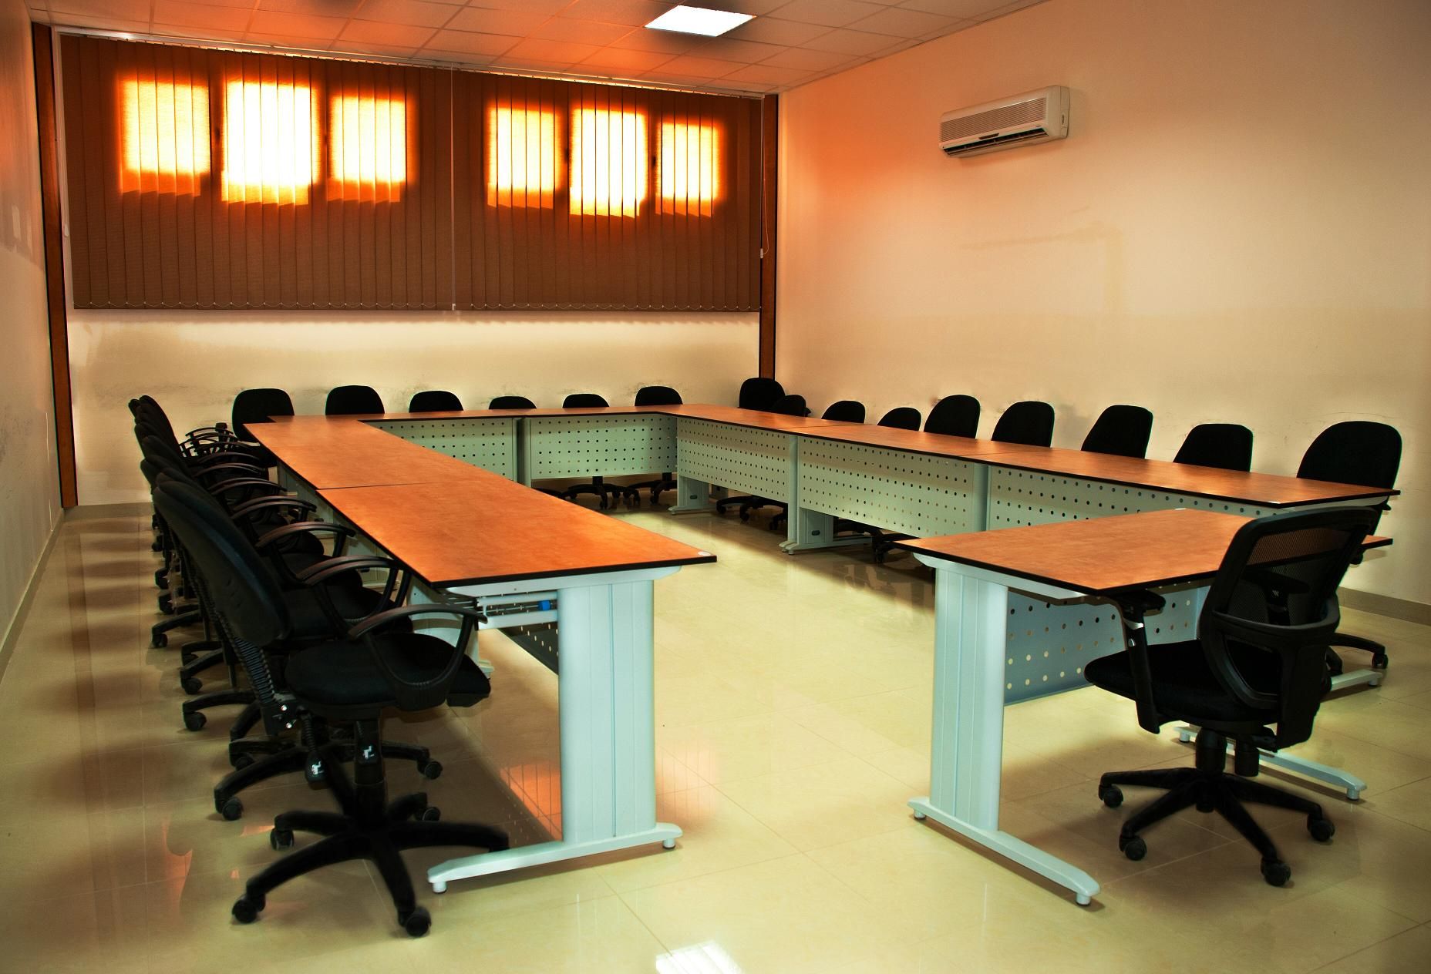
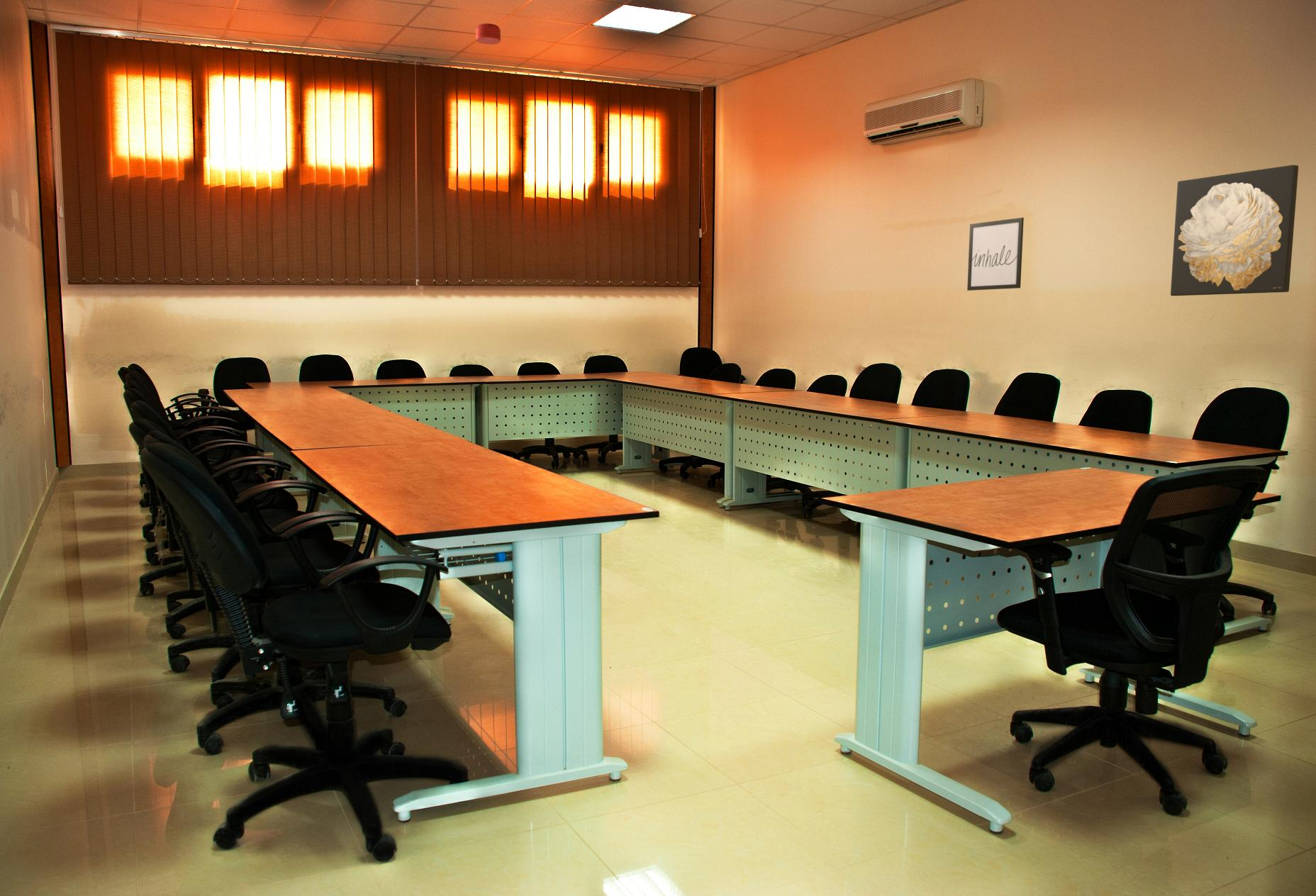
+ wall art [966,217,1025,291]
+ smoke detector [476,23,501,45]
+ wall art [1170,164,1299,296]
